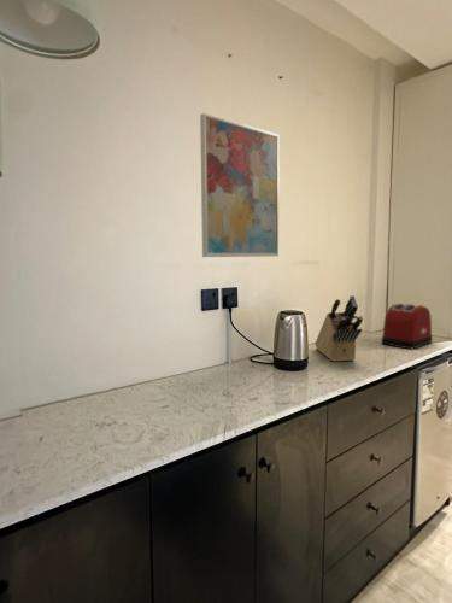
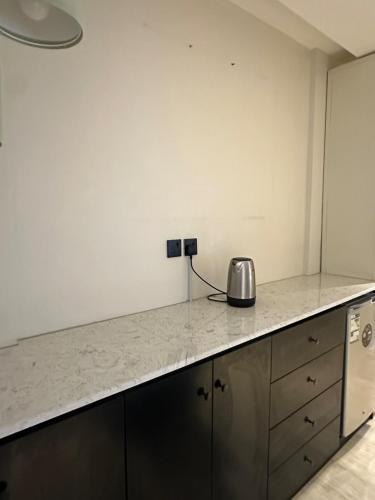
- wall art [199,112,281,258]
- knife block [315,294,364,363]
- toaster [380,303,434,350]
